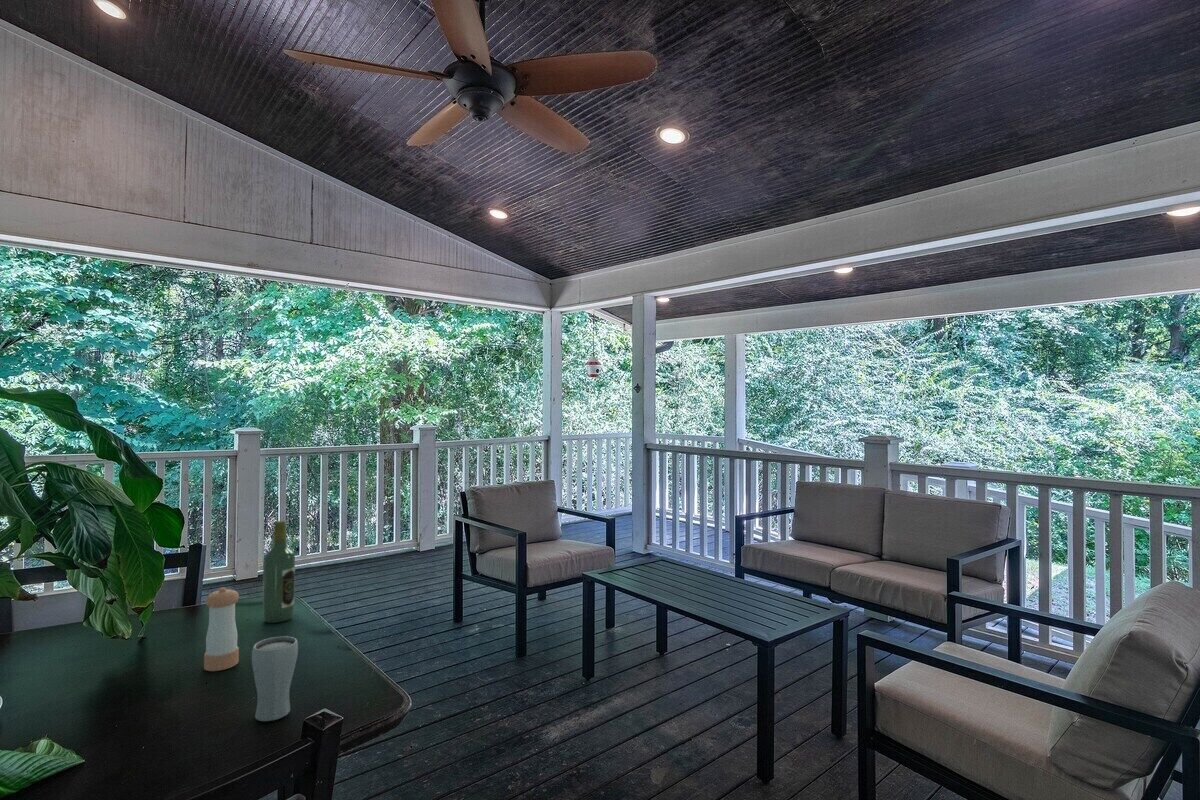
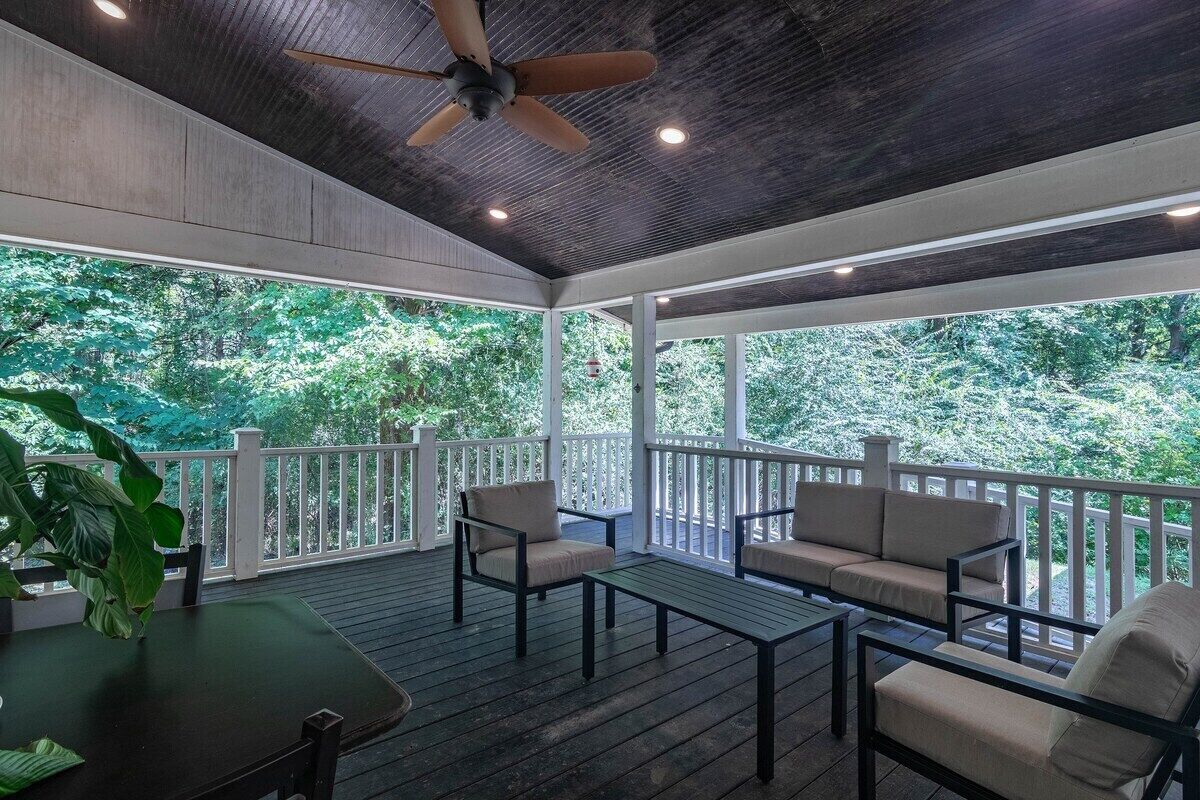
- pepper shaker [203,587,240,672]
- wine bottle [262,520,296,624]
- drinking glass [251,635,299,722]
